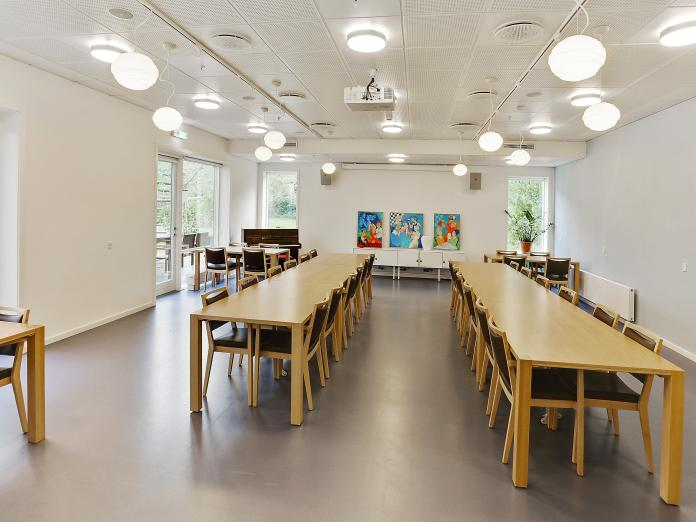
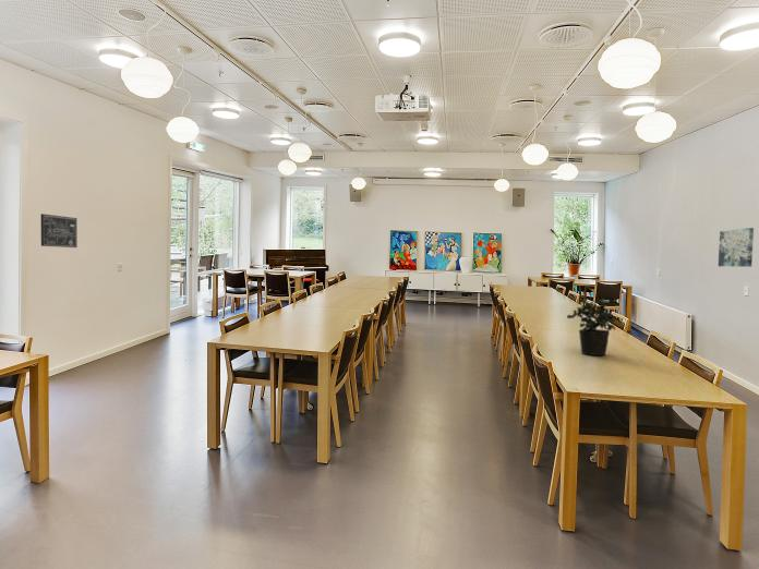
+ wall art [39,213,79,249]
+ potted plant [566,299,616,356]
+ wall art [718,227,755,268]
